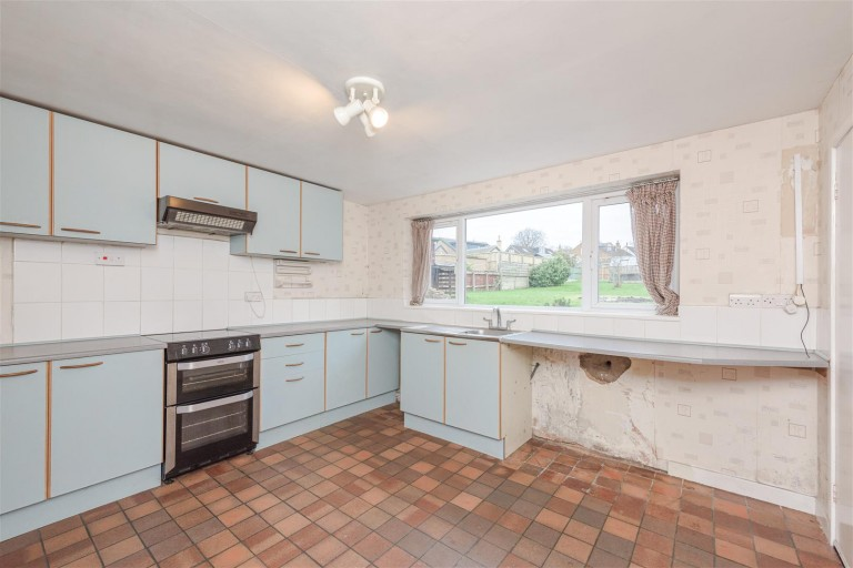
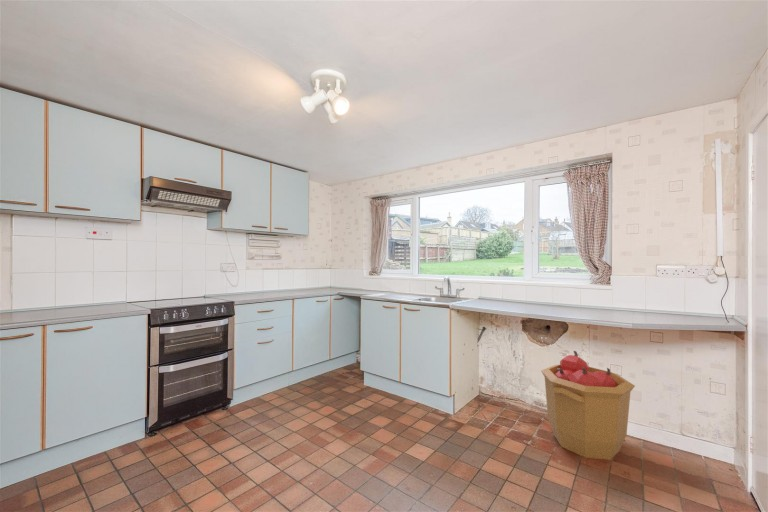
+ trash can [540,350,636,461]
